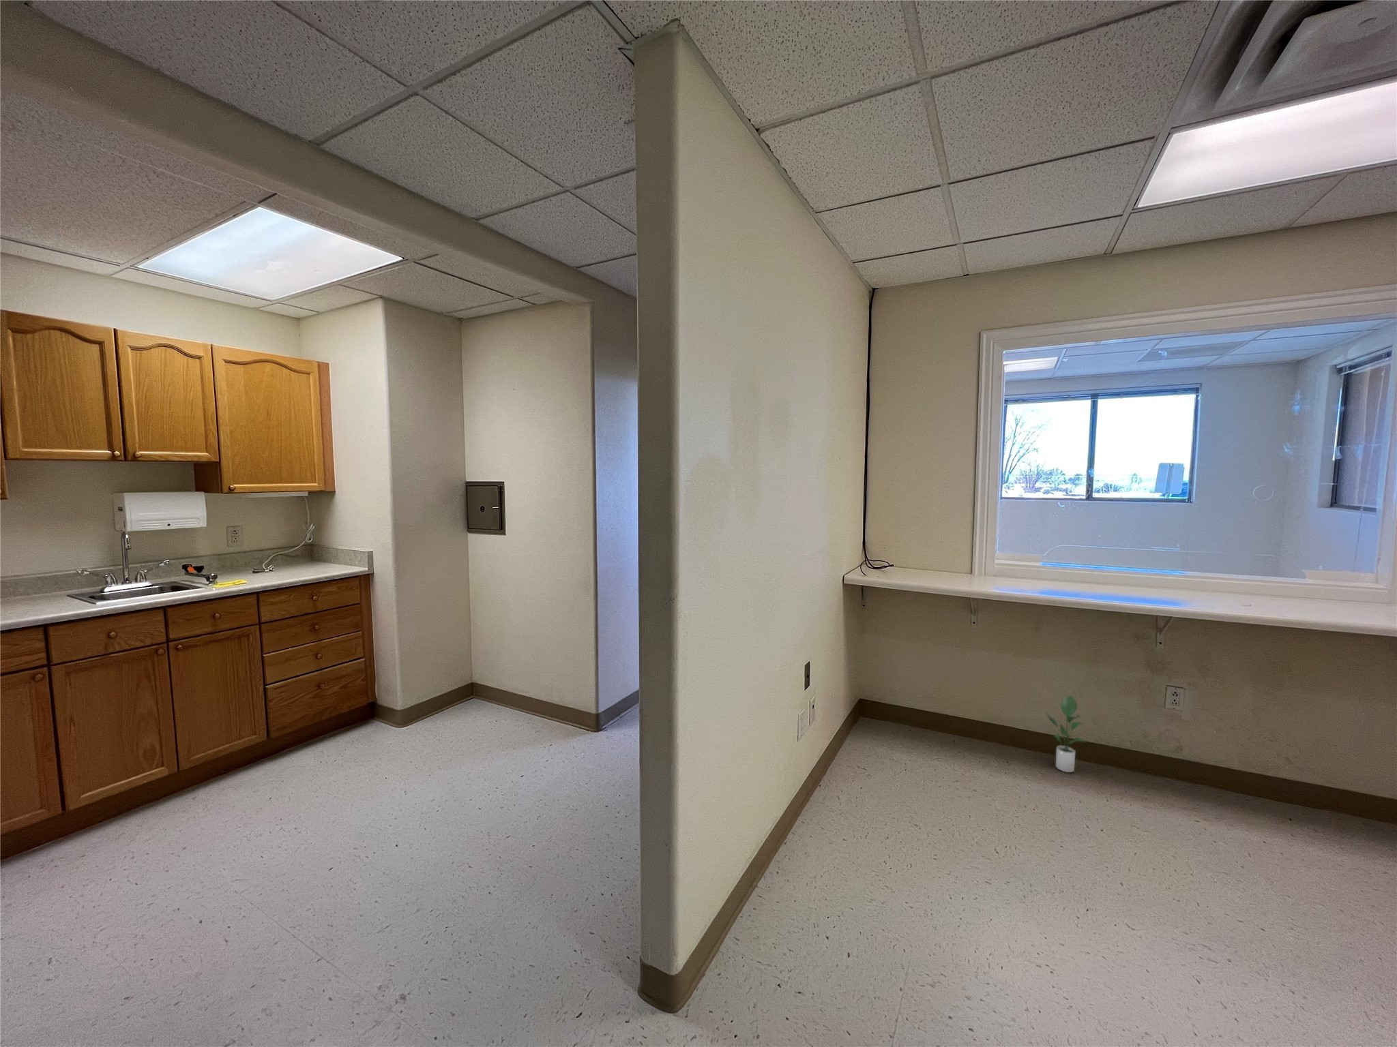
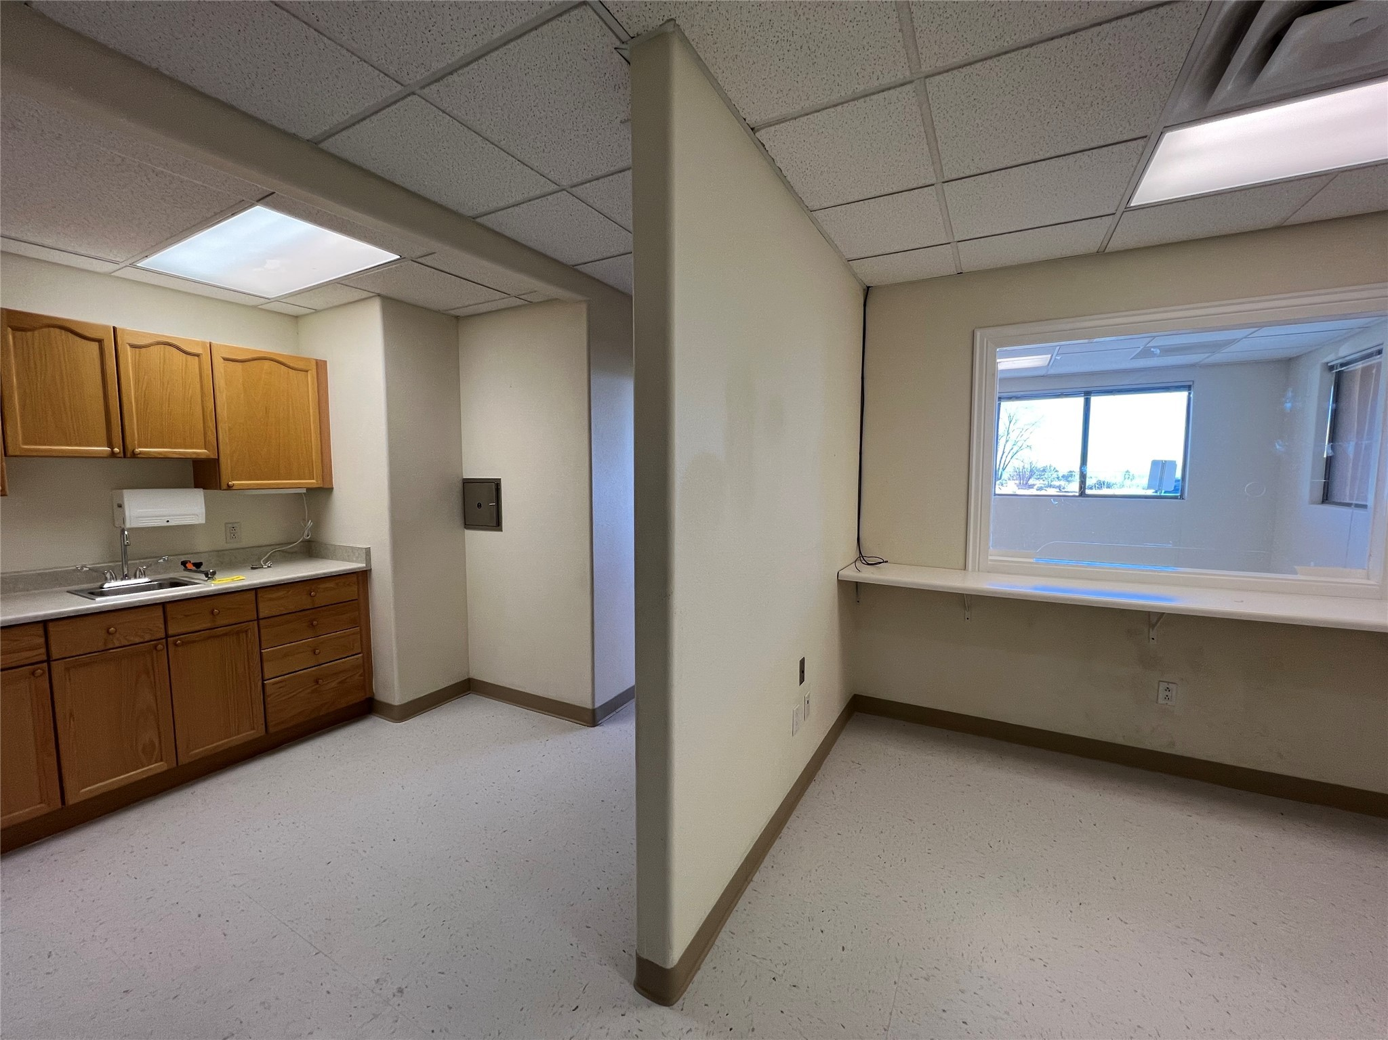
- potted plant [1045,695,1087,773]
